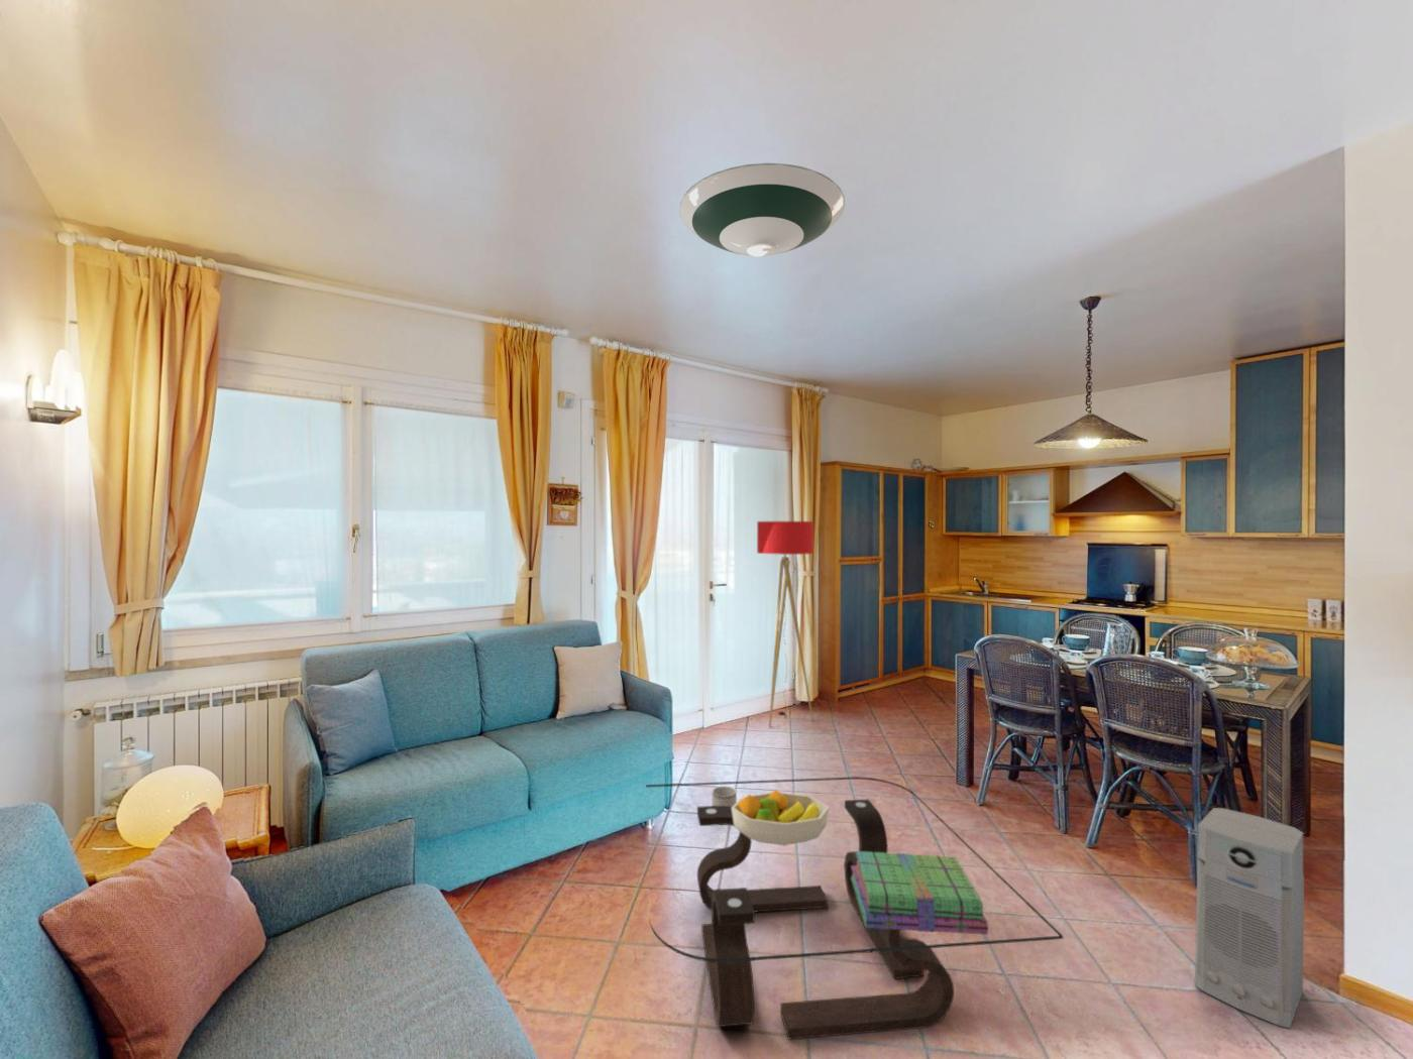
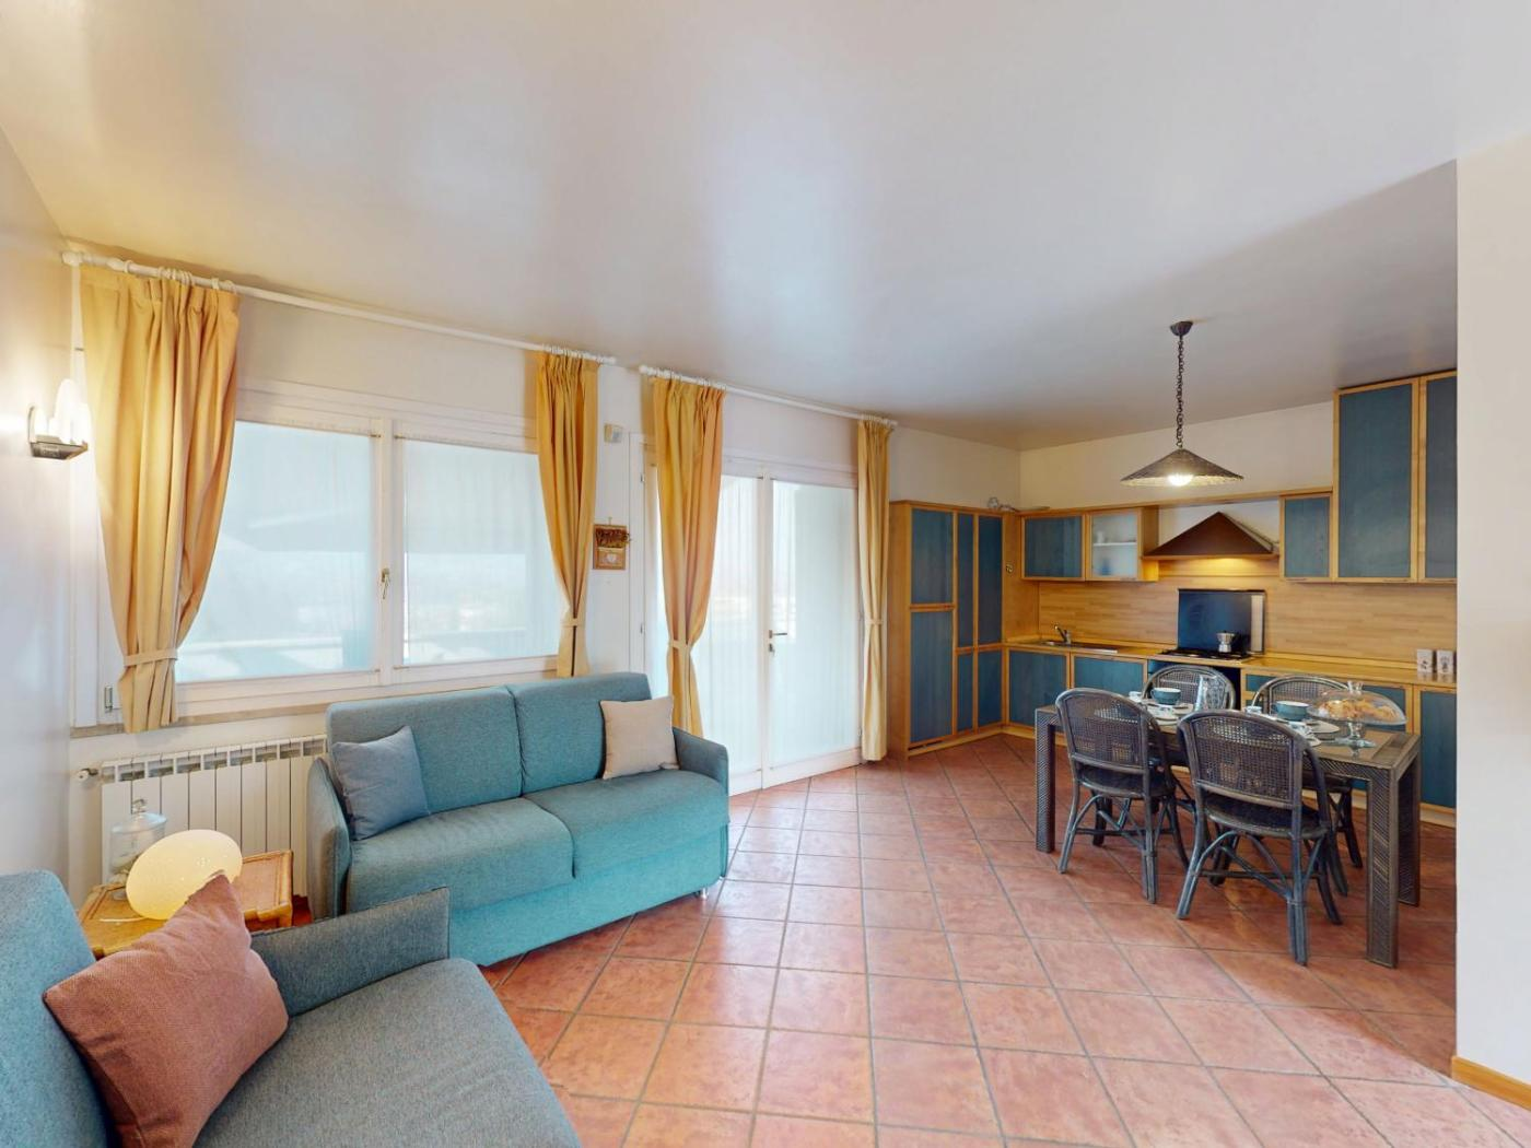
- air purifier [1194,806,1305,1030]
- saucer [680,162,846,258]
- planter [711,785,738,806]
- floor lamp [755,521,814,729]
- stack of books [851,850,989,934]
- fruit bowl [732,788,830,847]
- coffee table [645,775,1064,1041]
